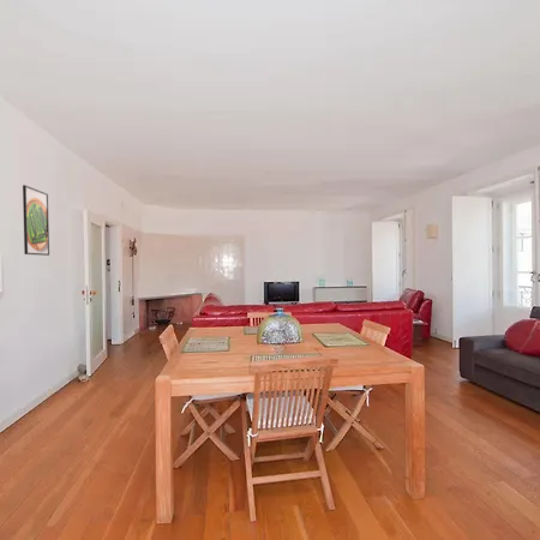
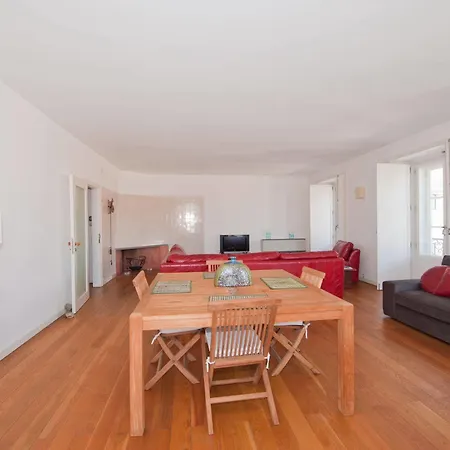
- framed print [22,184,50,257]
